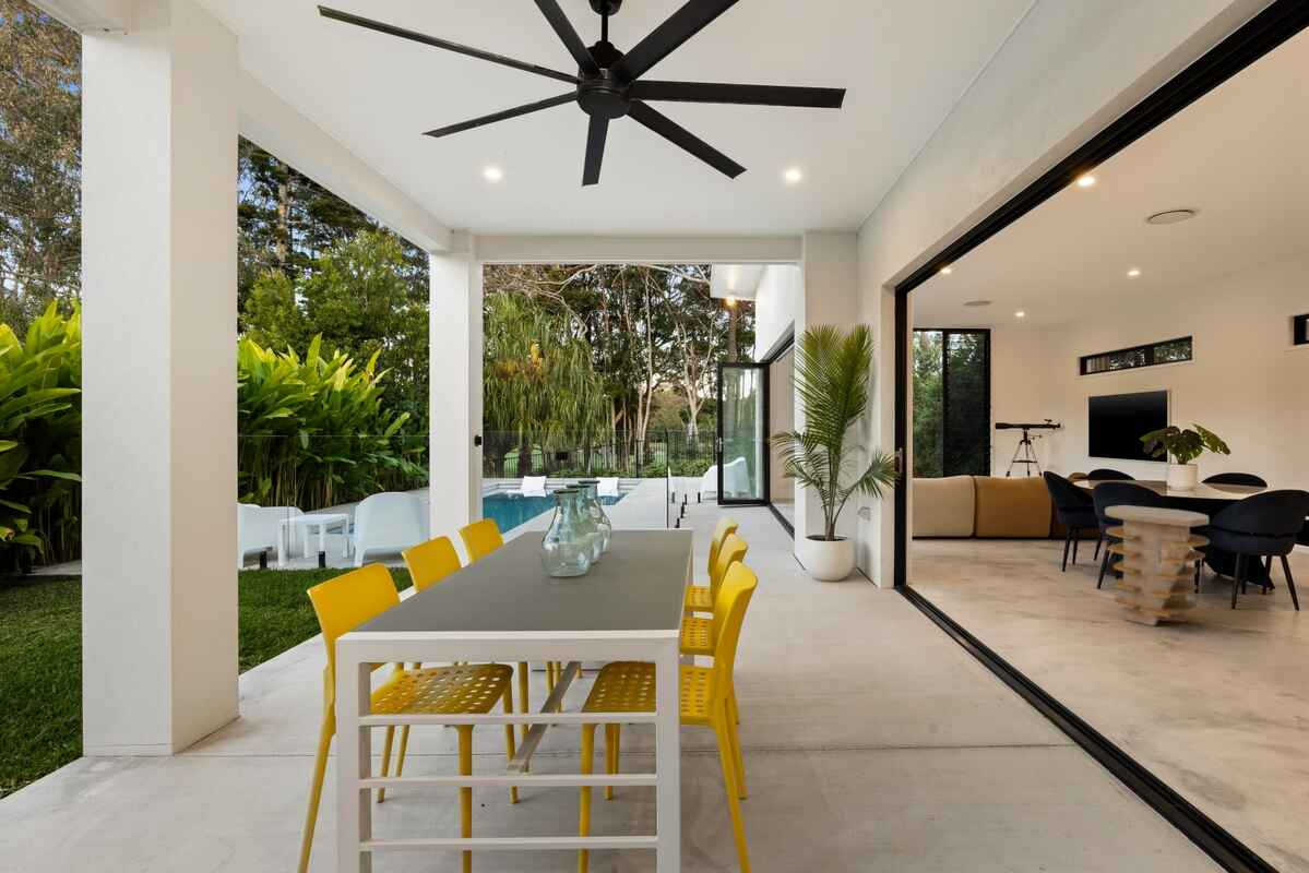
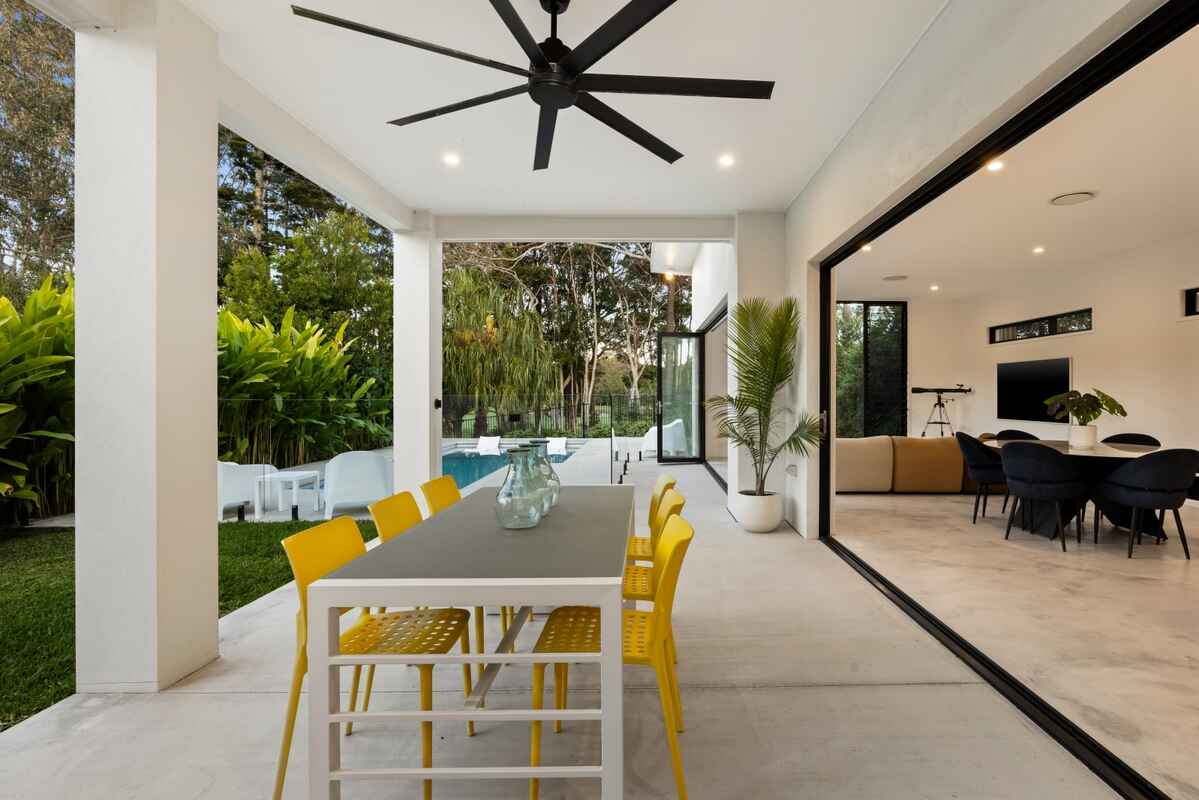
- side table [1104,504,1211,627]
